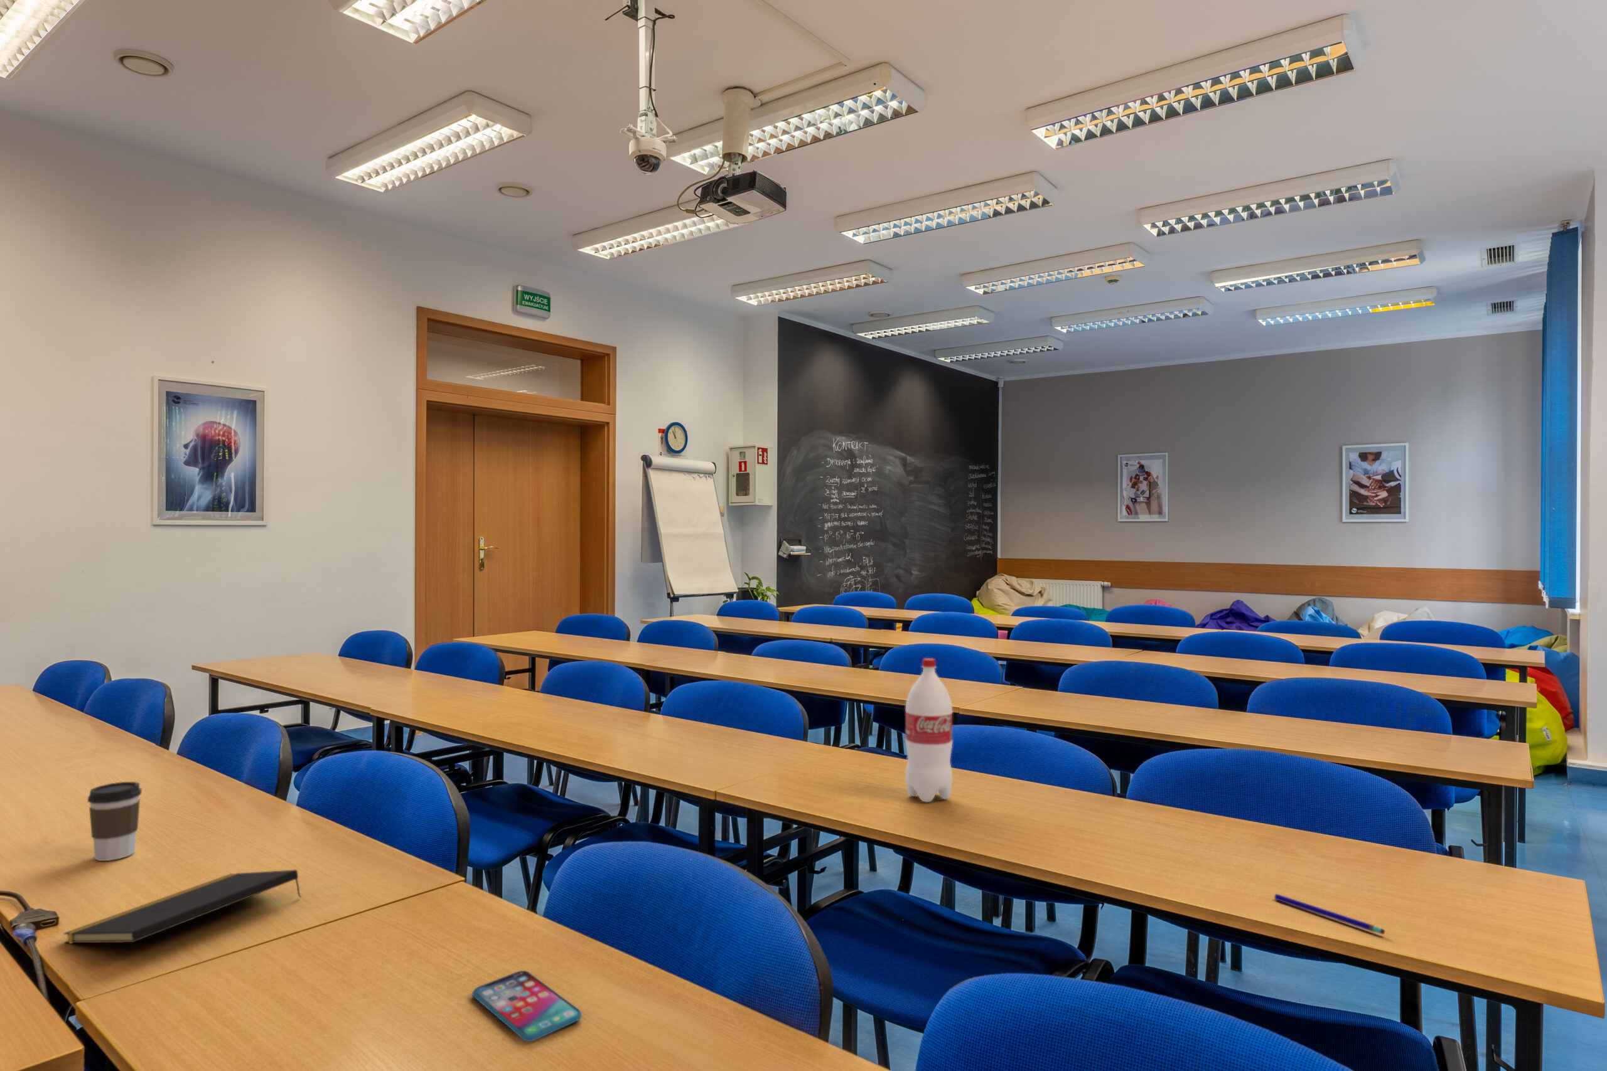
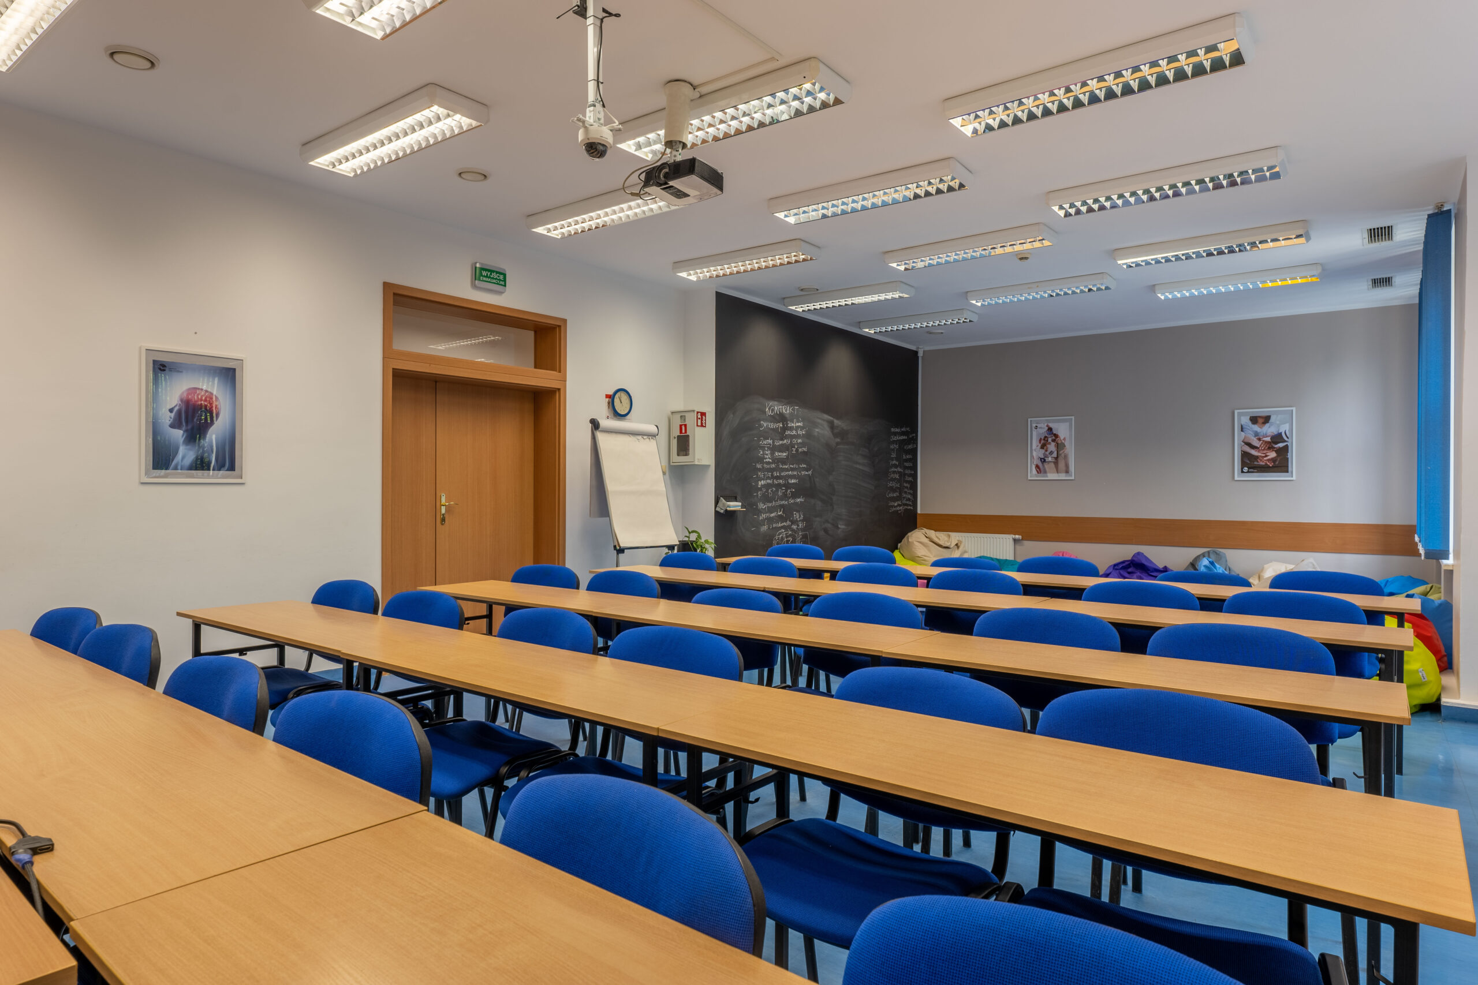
- coffee cup [86,781,142,862]
- bottle [905,657,953,803]
- notepad [63,869,303,944]
- smartphone [471,969,582,1042]
- pen [1273,893,1386,935]
